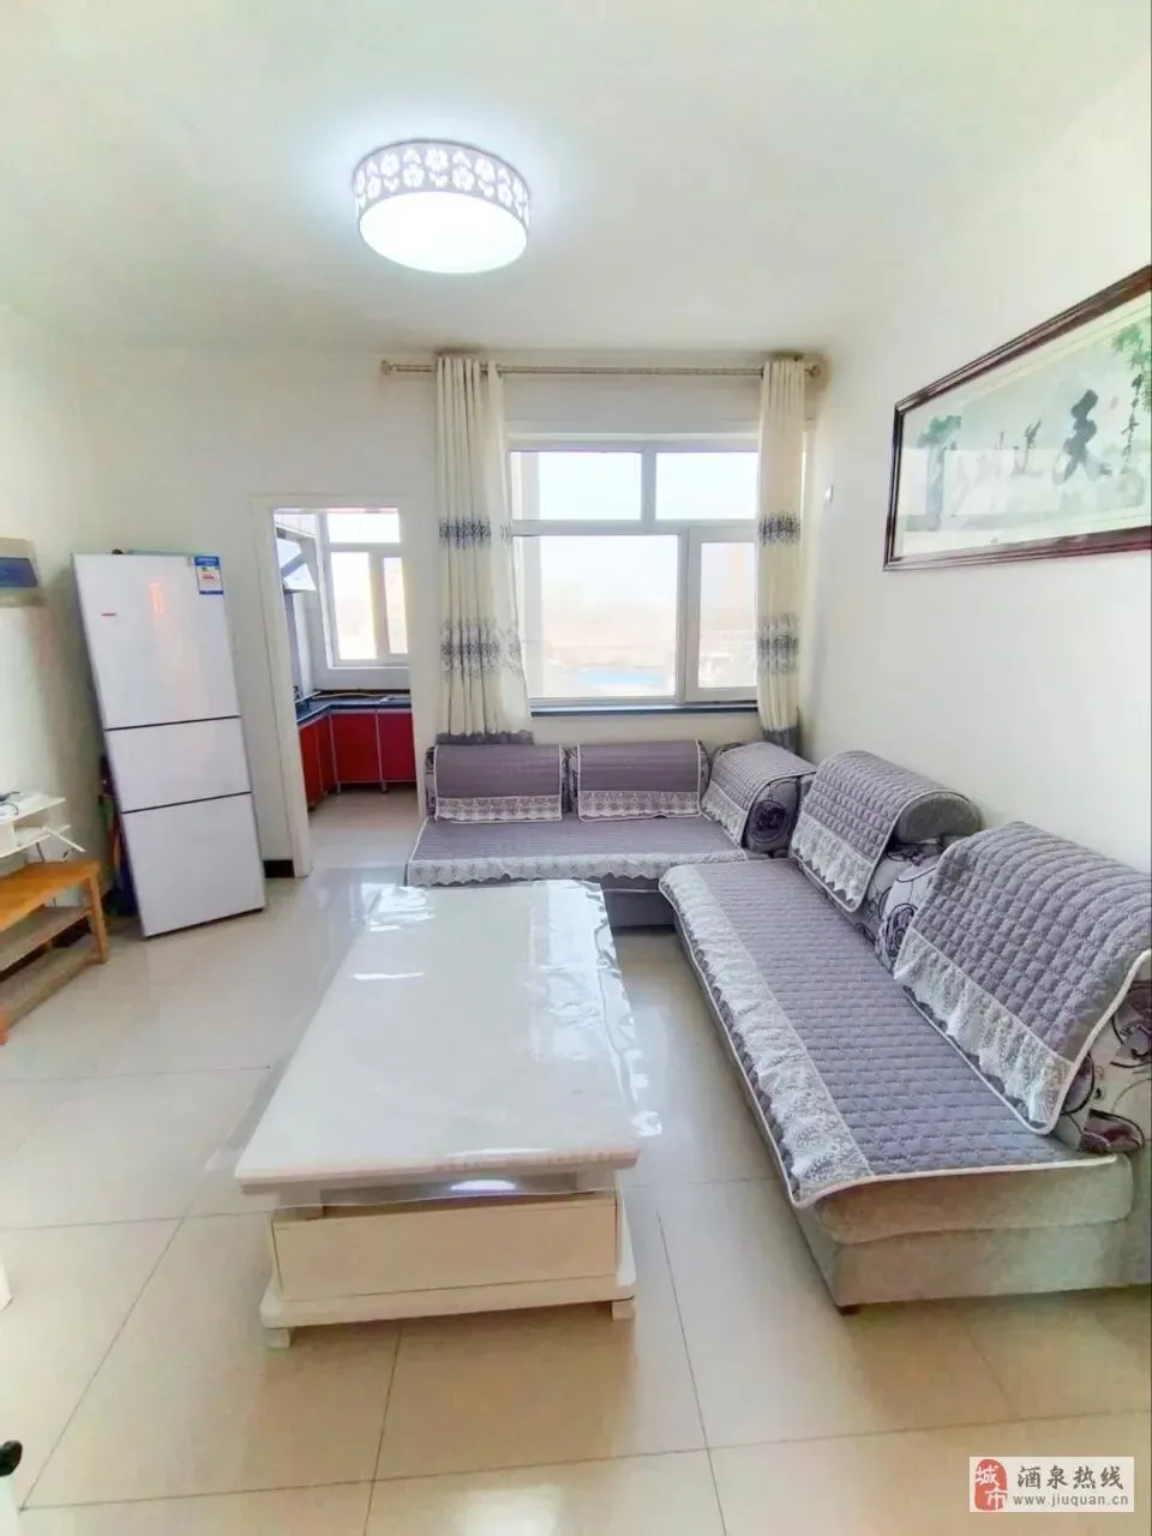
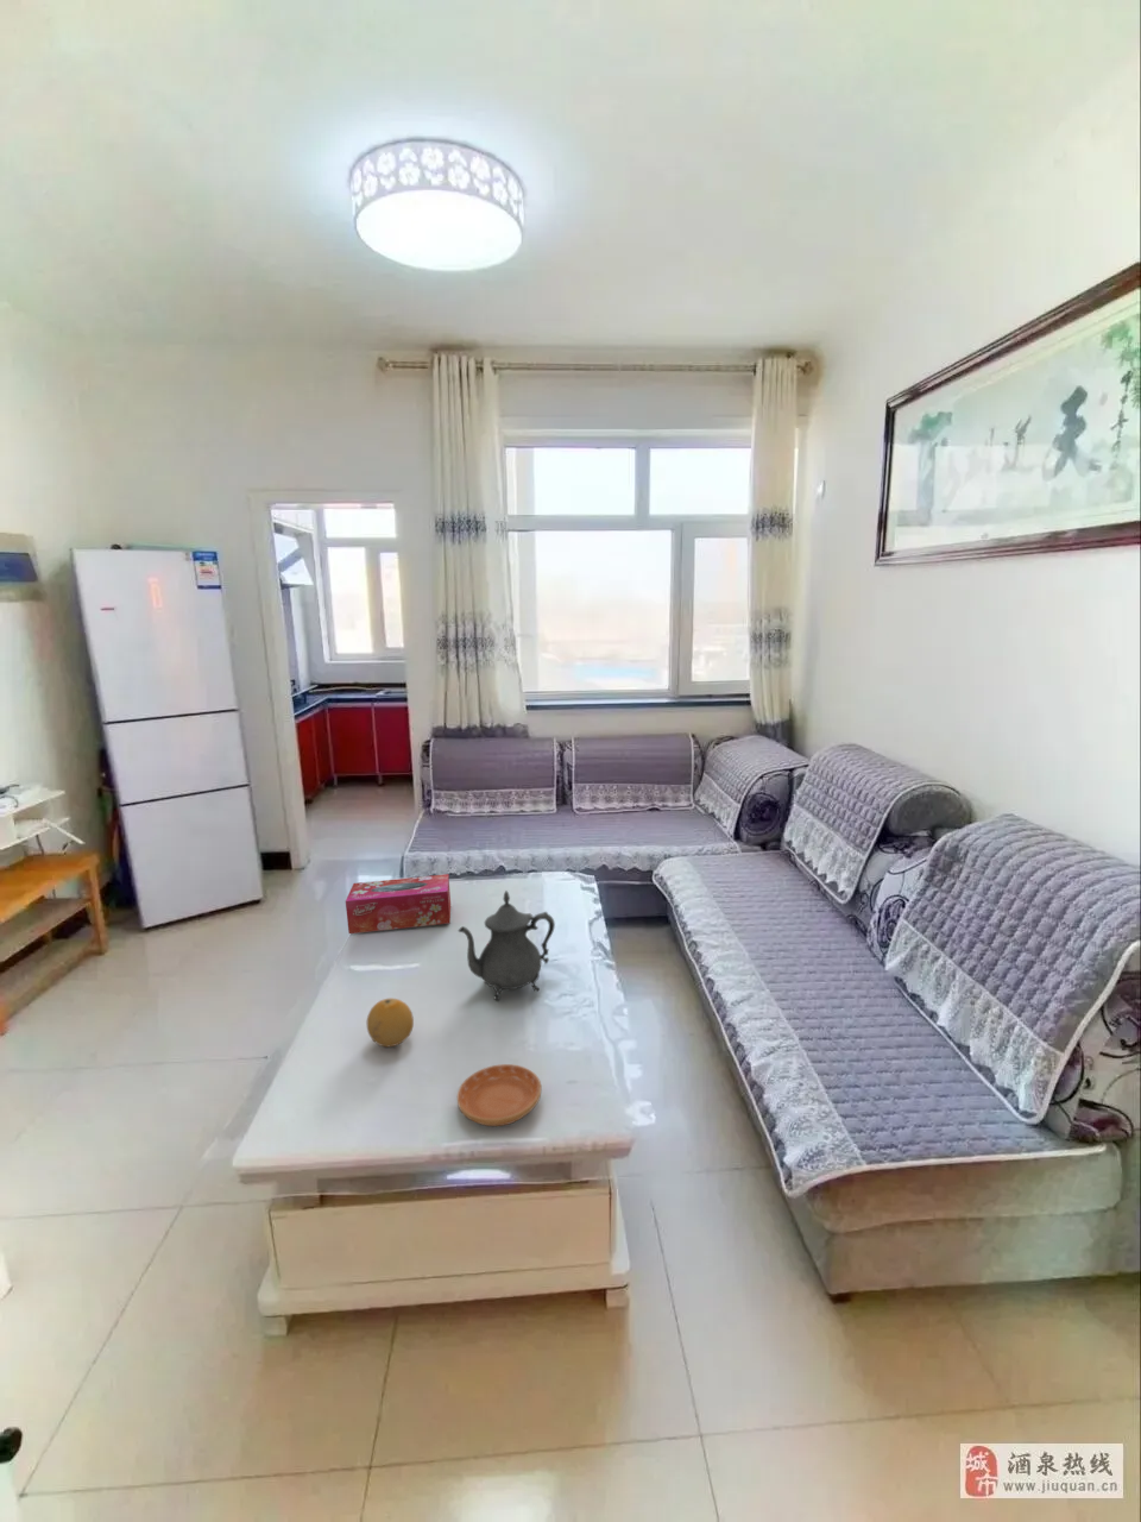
+ tissue box [345,872,452,935]
+ saucer [457,1063,542,1128]
+ teapot [458,889,556,1001]
+ fruit [366,997,415,1047]
